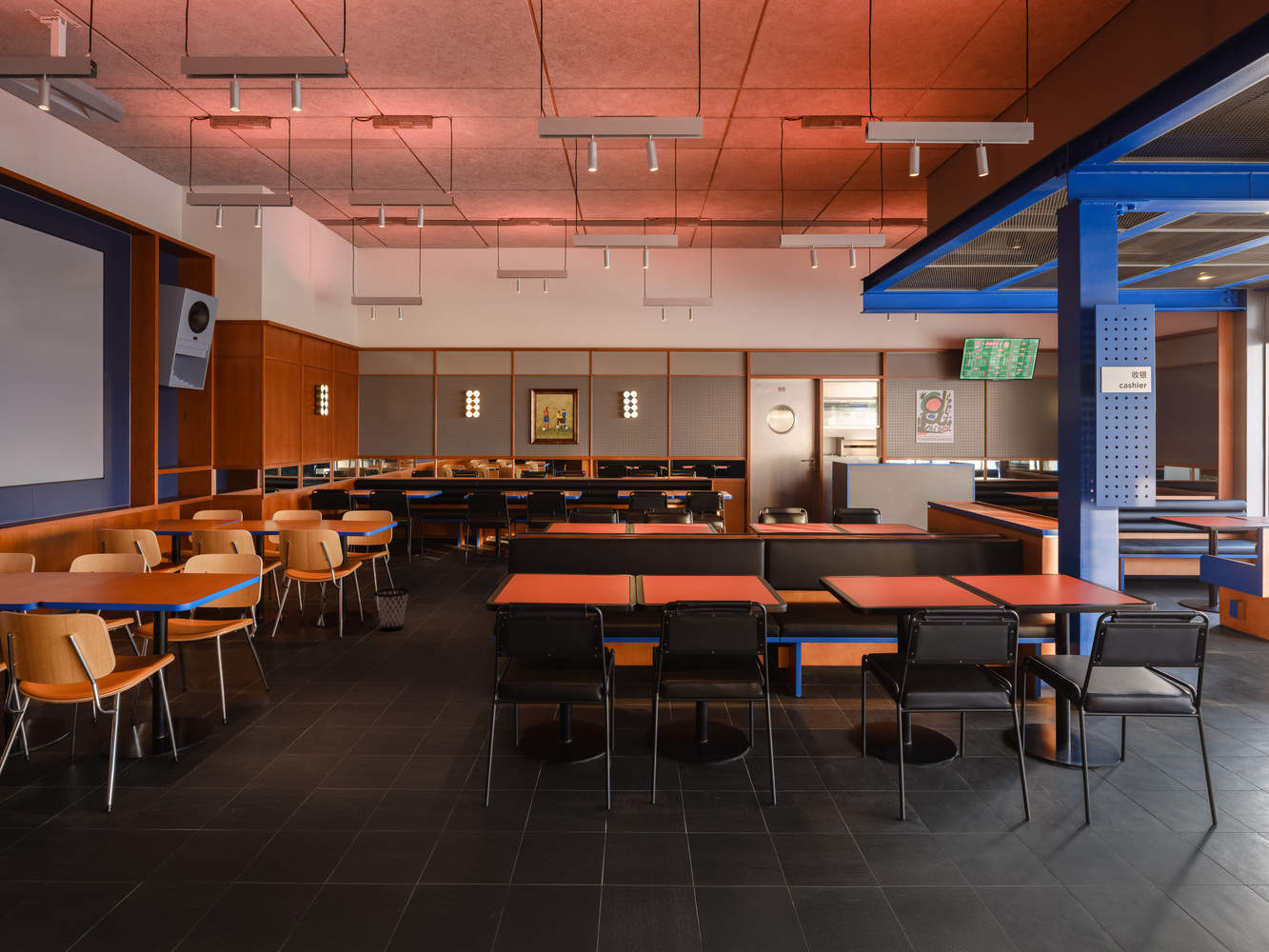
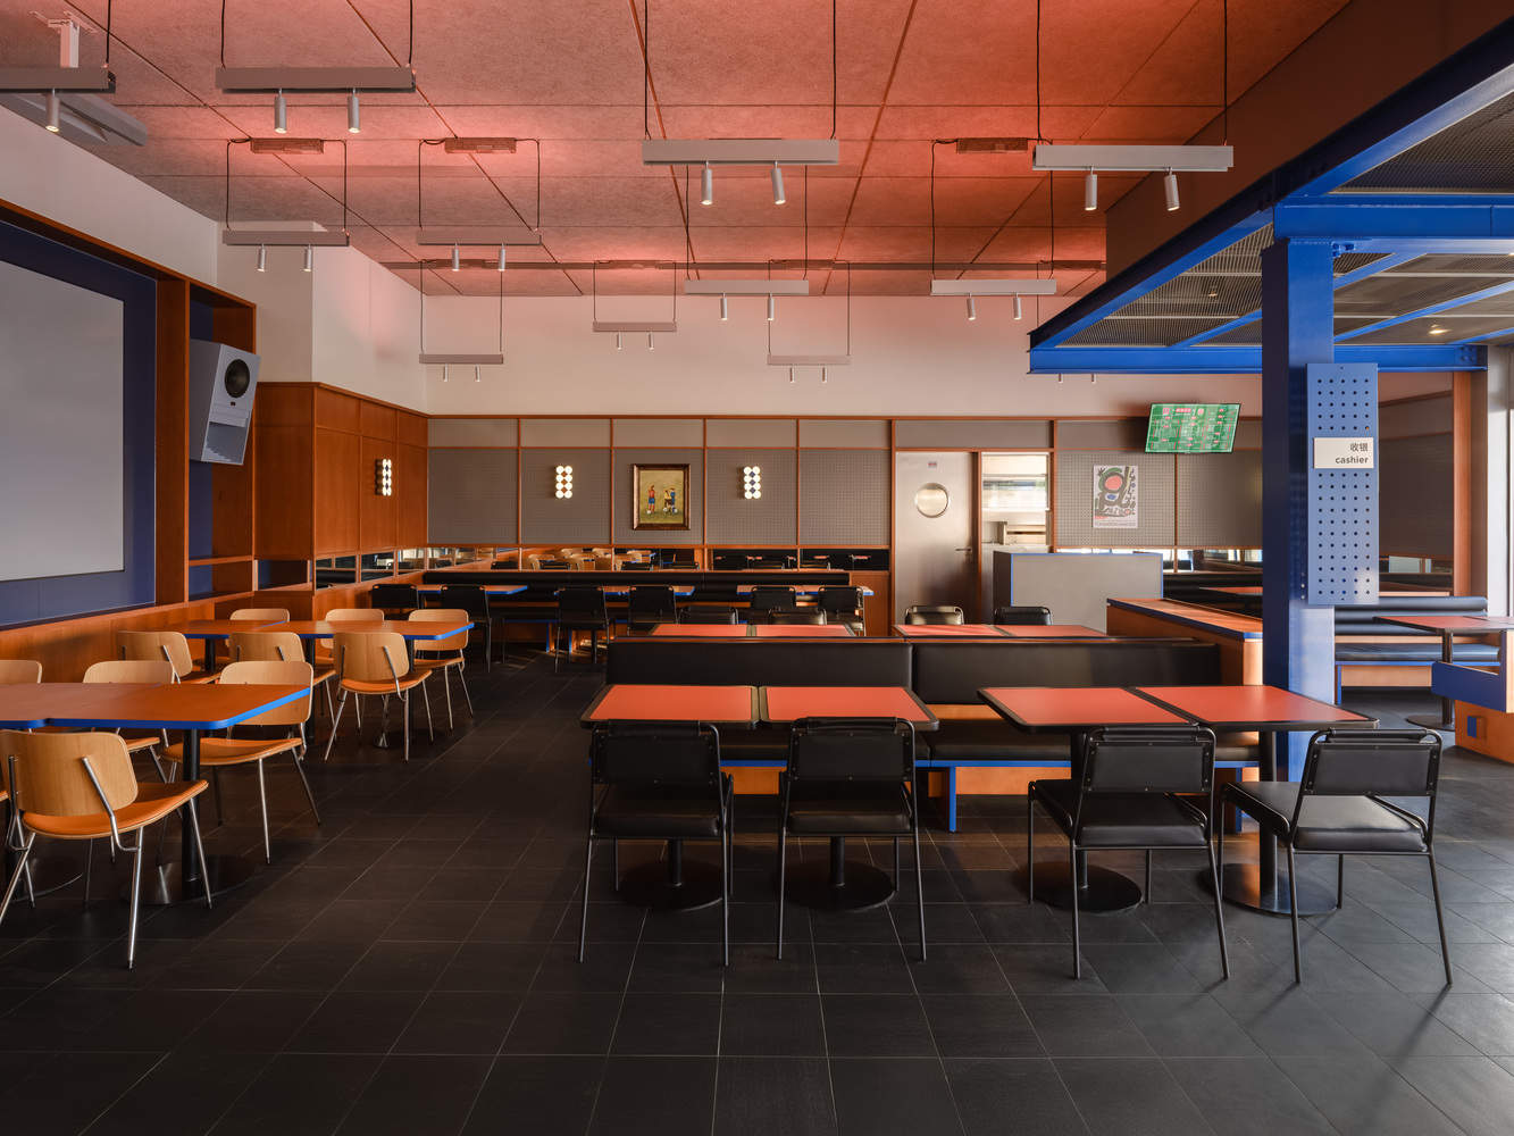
- wastebasket [373,587,410,631]
